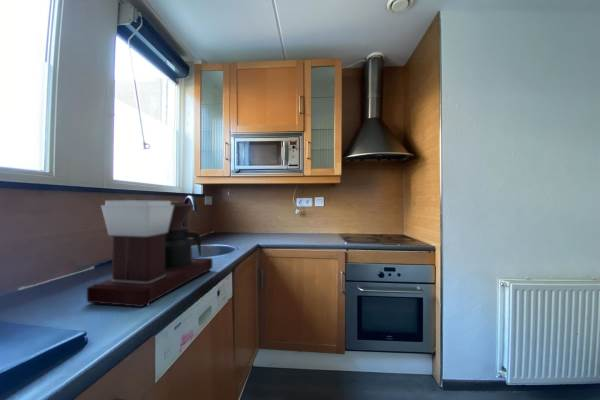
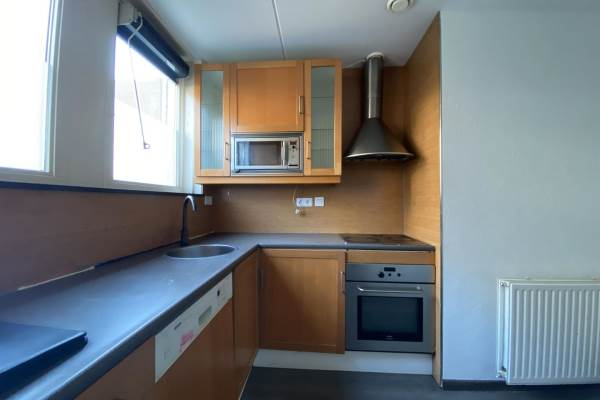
- coffee maker [86,199,214,308]
